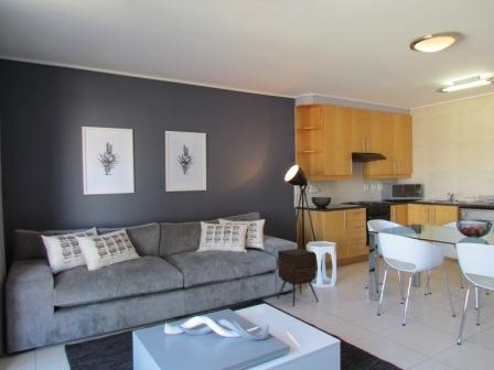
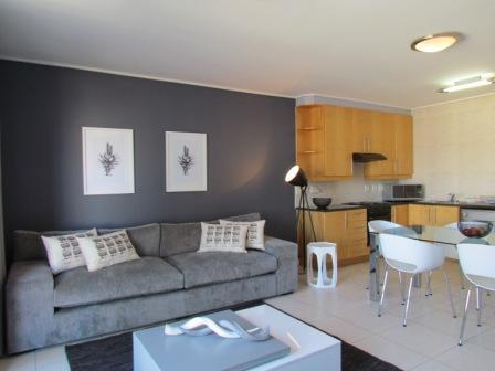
- side table [276,248,320,308]
